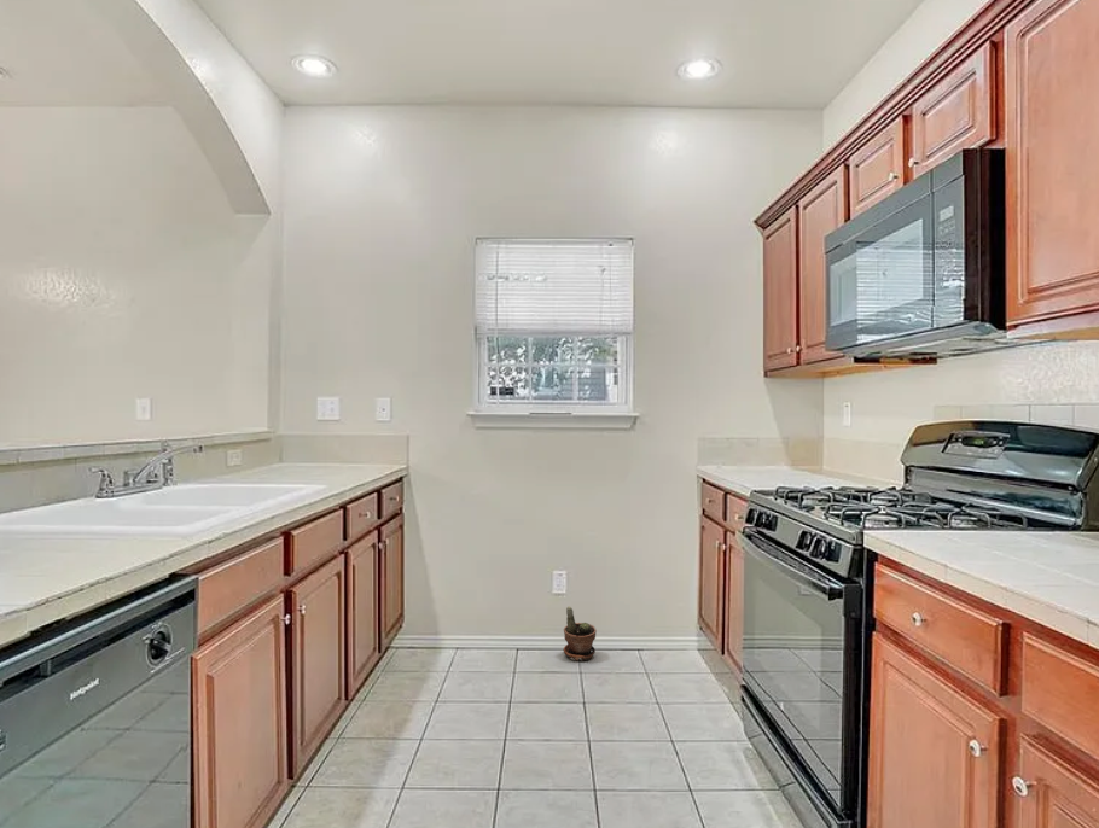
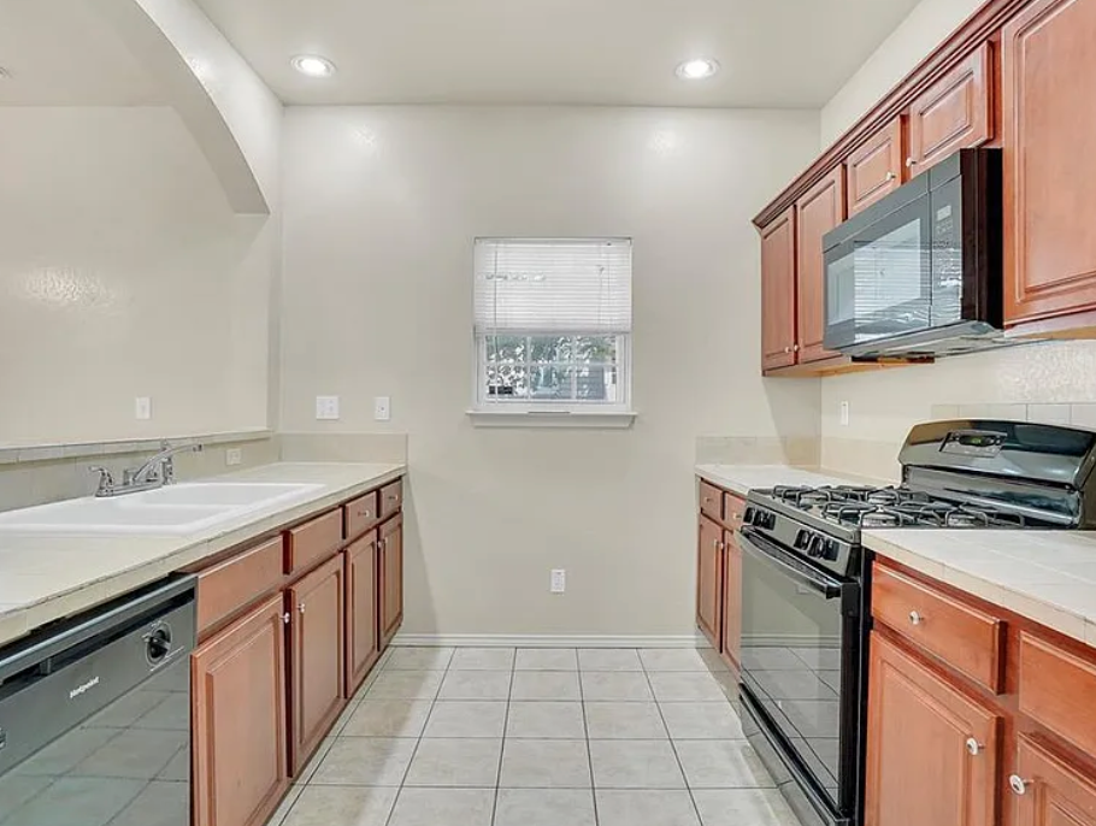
- potted plant [563,605,598,663]
